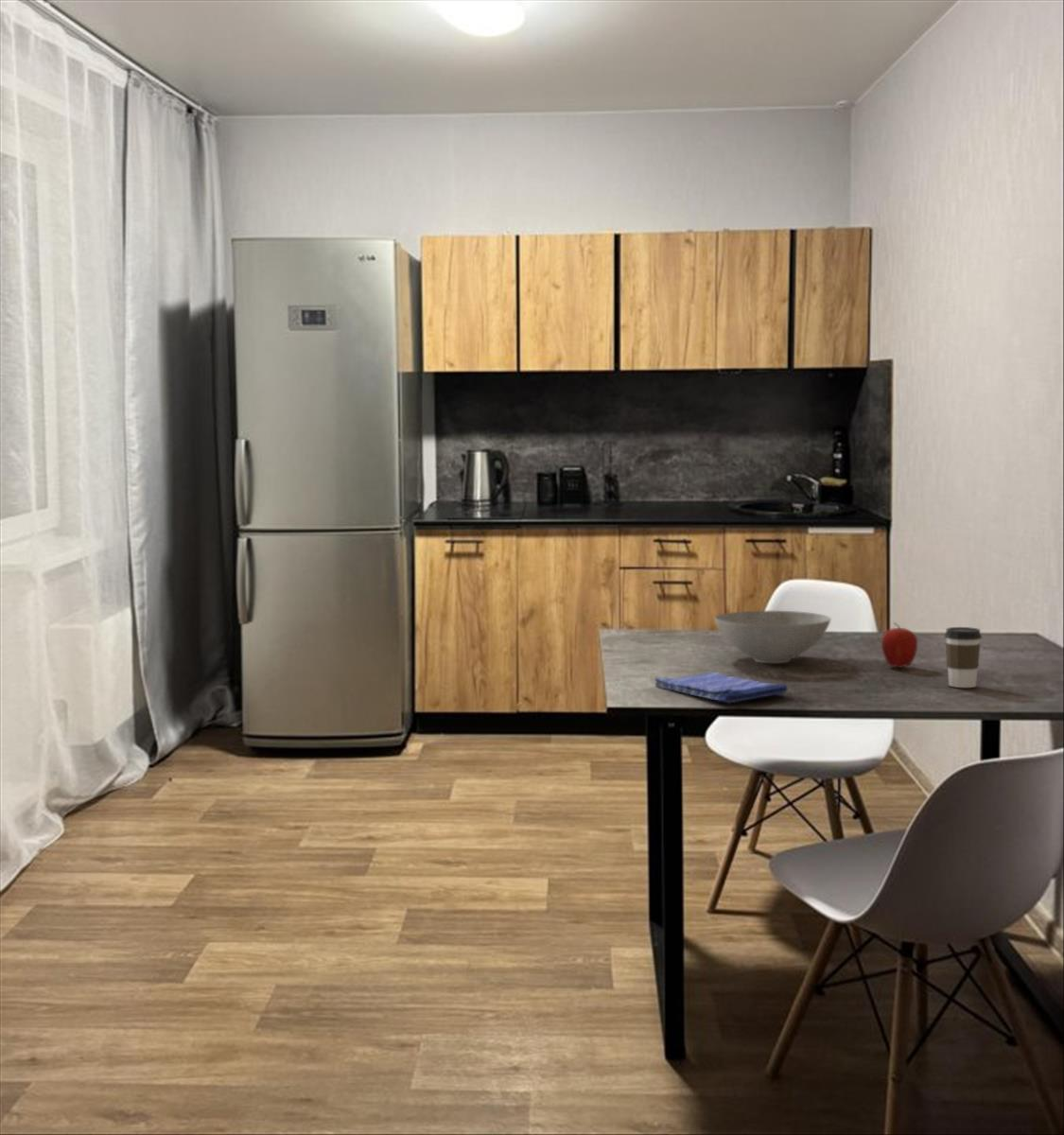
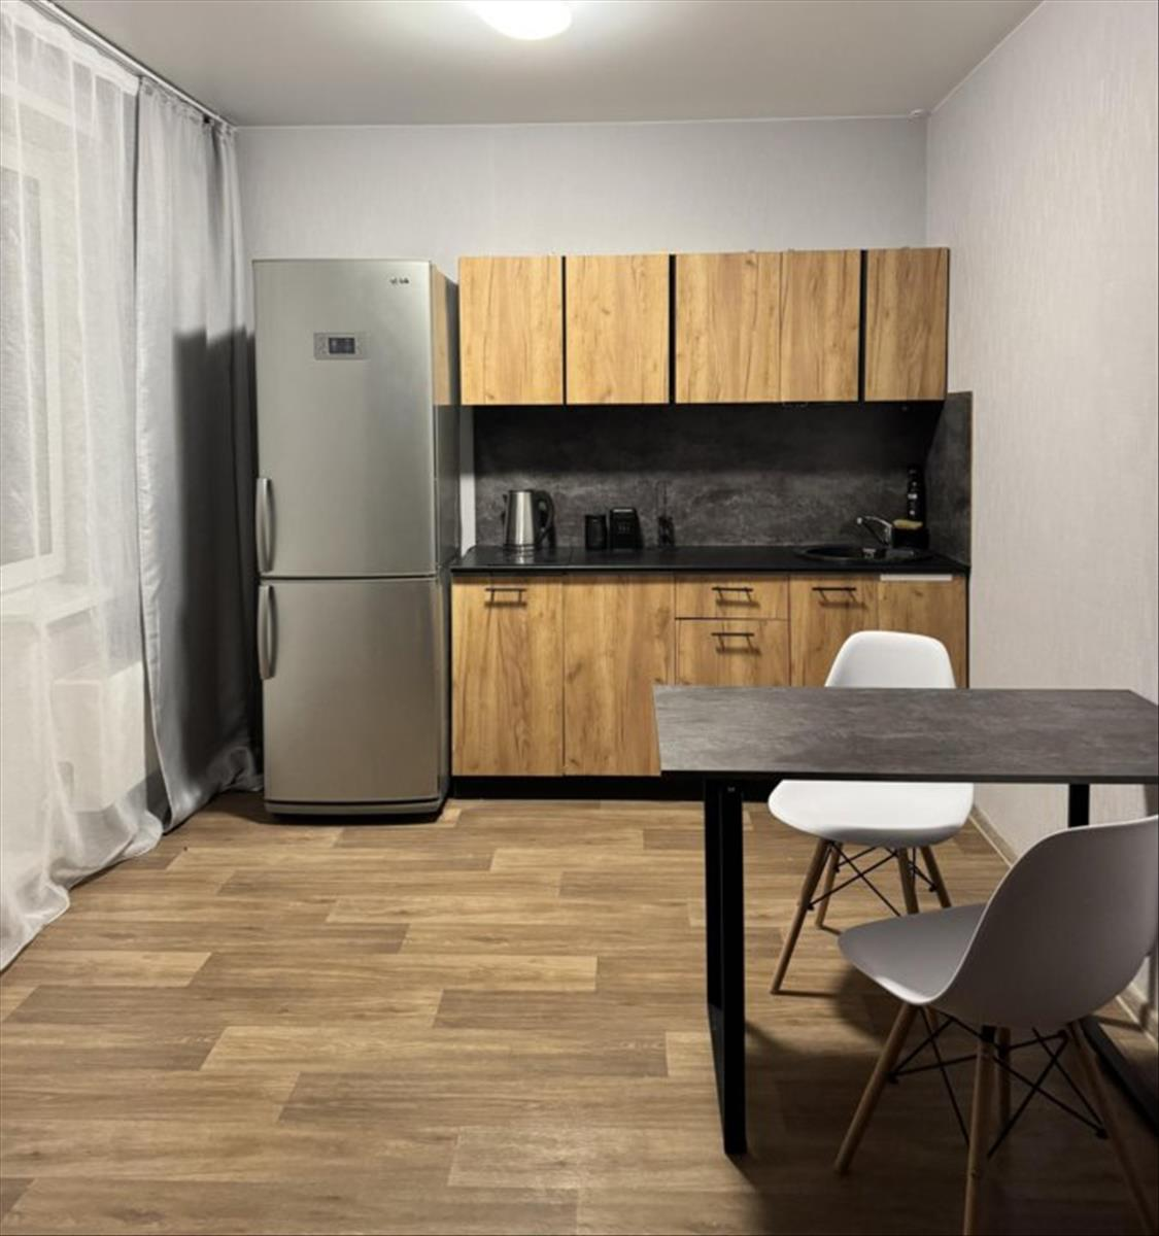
- dish towel [654,671,789,704]
- coffee cup [944,626,983,689]
- bowl [714,610,831,664]
- fruit [881,621,918,669]
